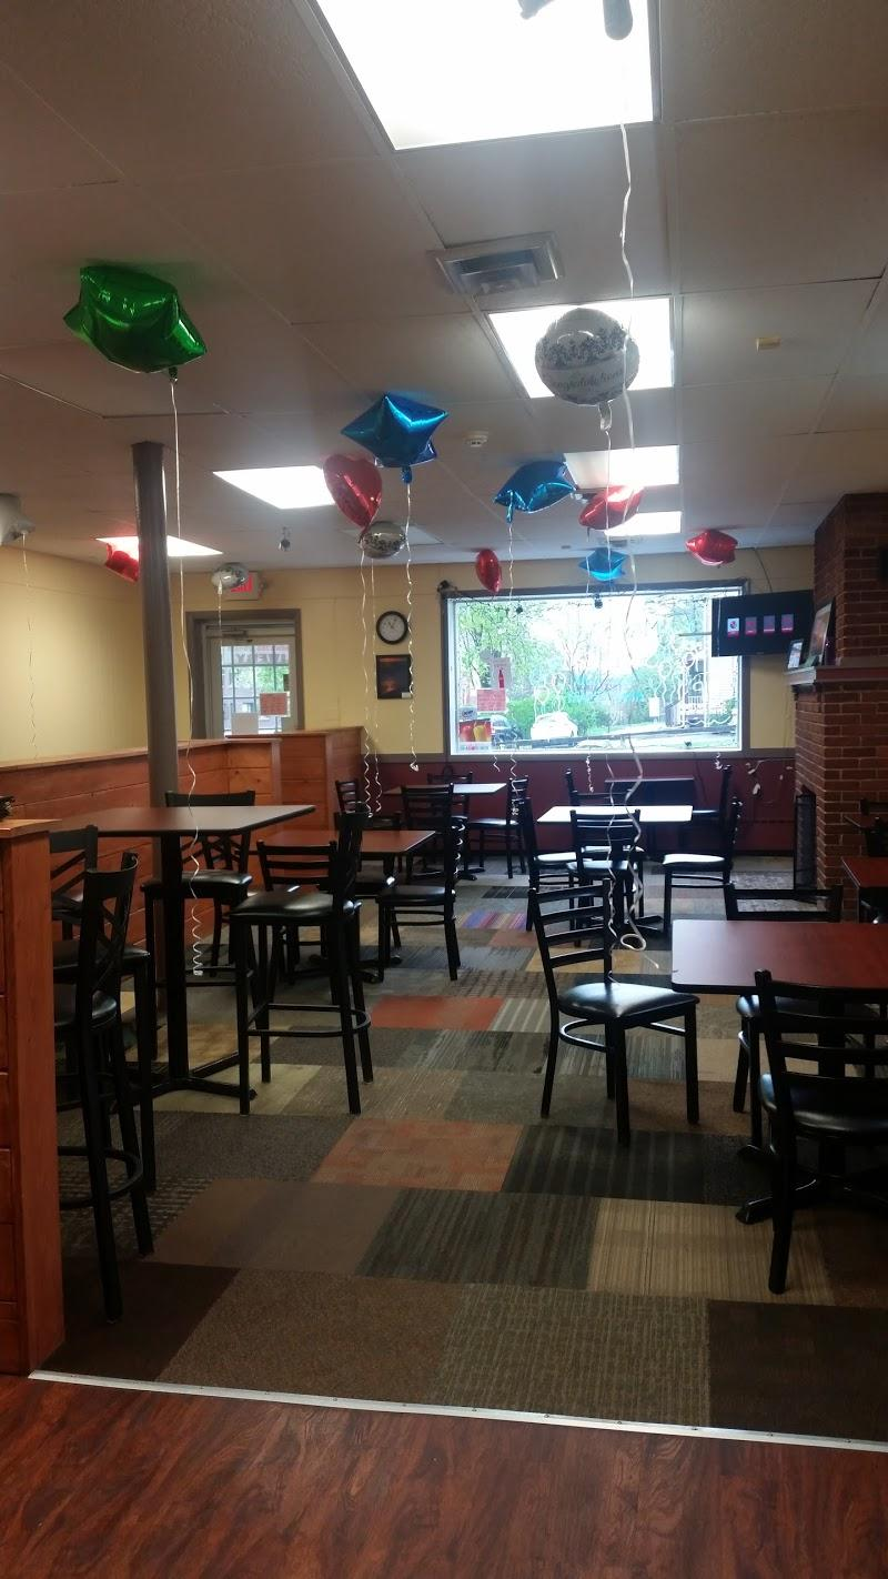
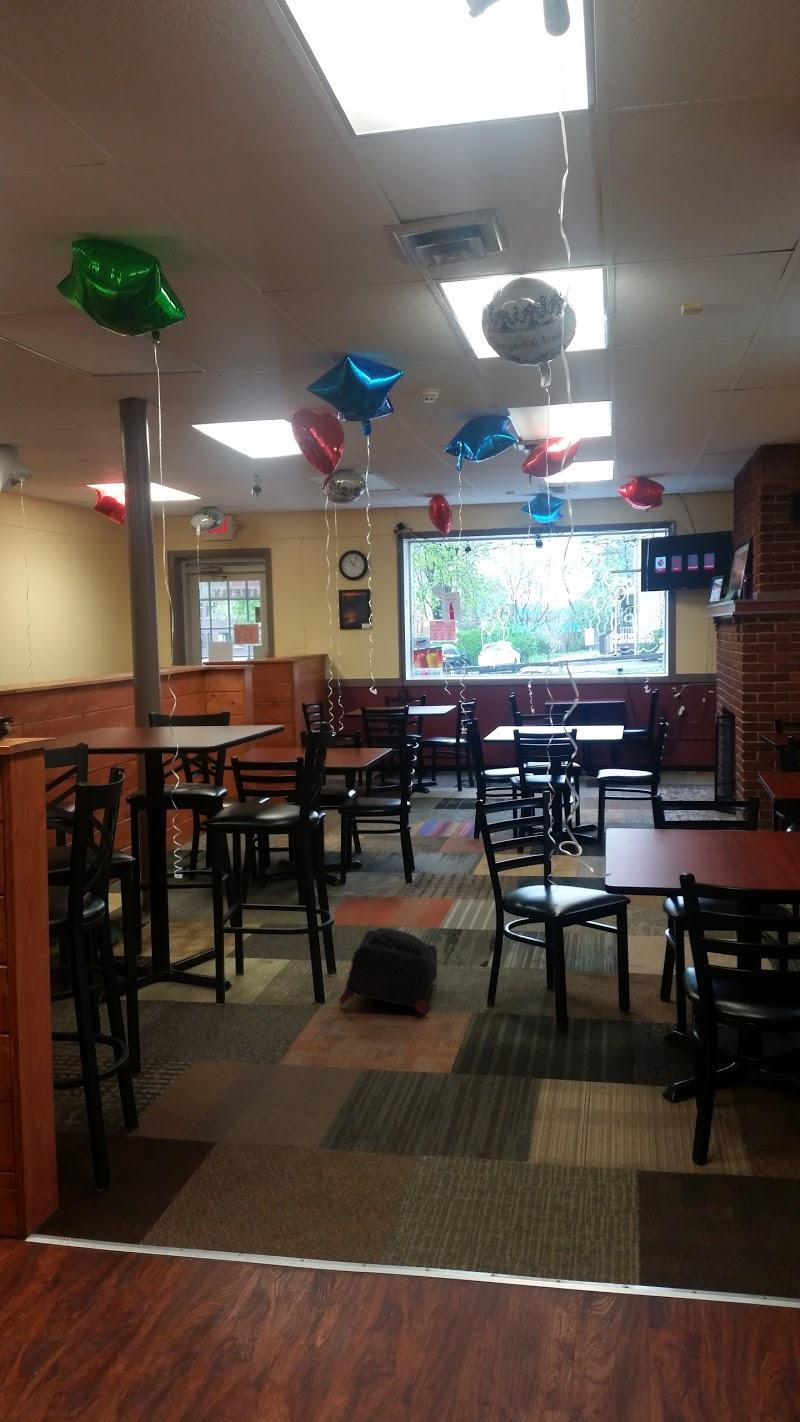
+ backpack [338,927,438,1015]
